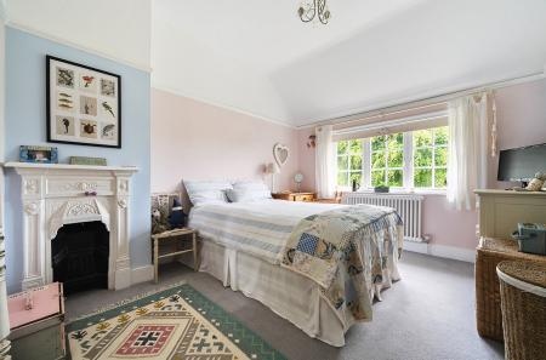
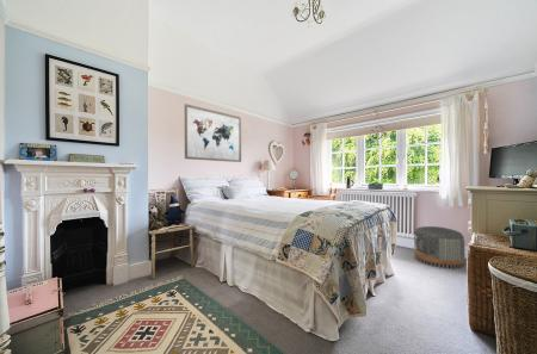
+ wall art [184,103,242,163]
+ pouf [413,225,467,269]
